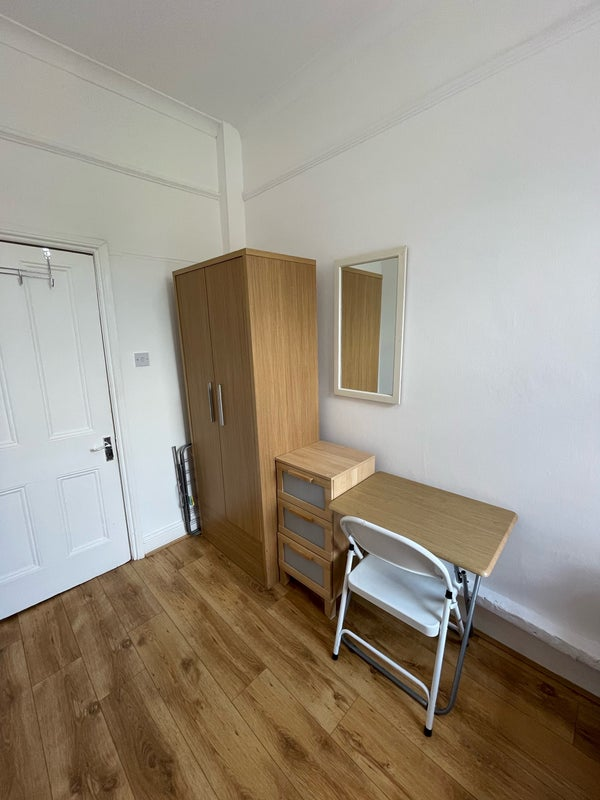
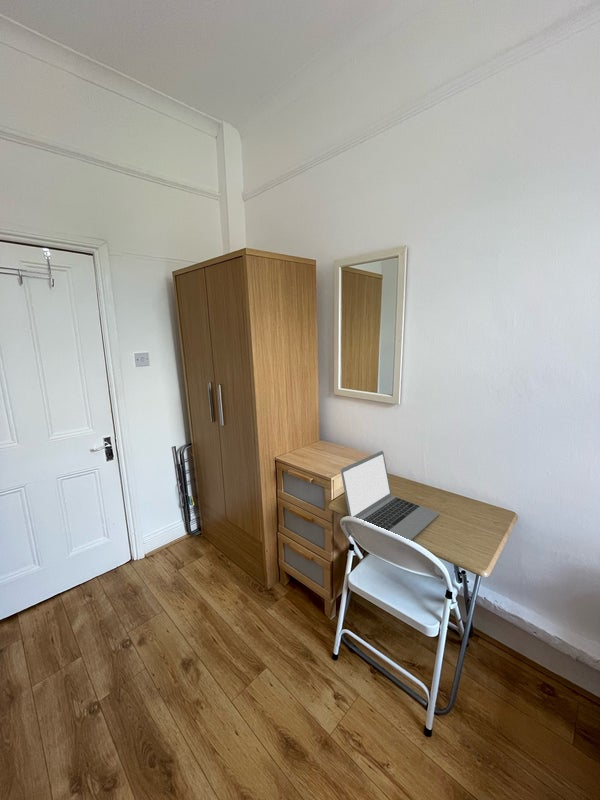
+ laptop [340,450,440,541]
